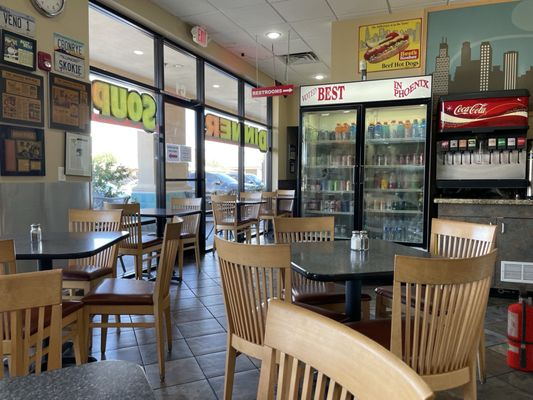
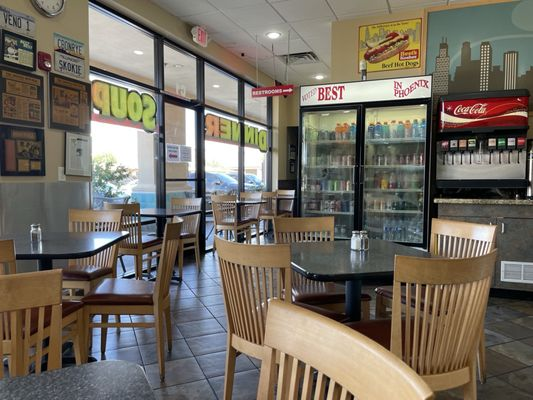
- fire extinguisher [497,285,533,372]
